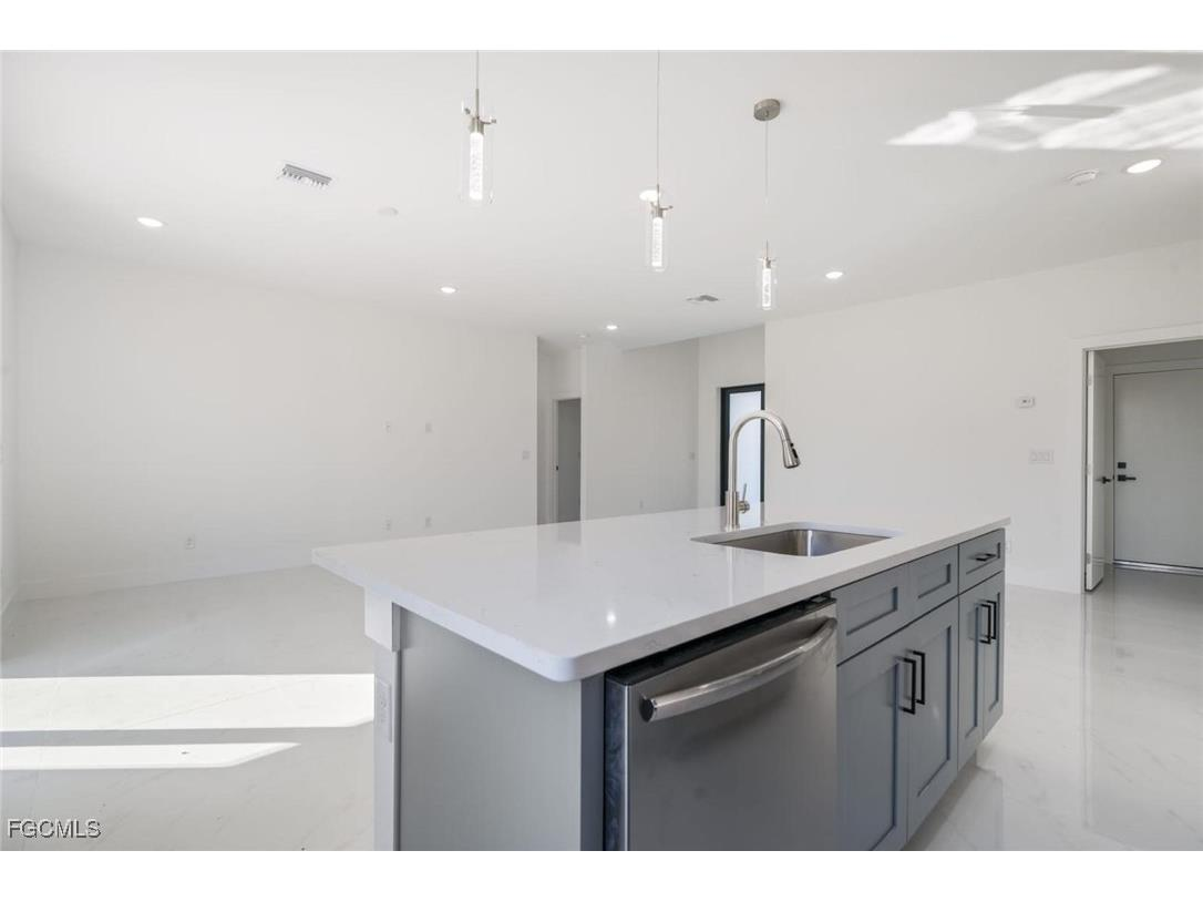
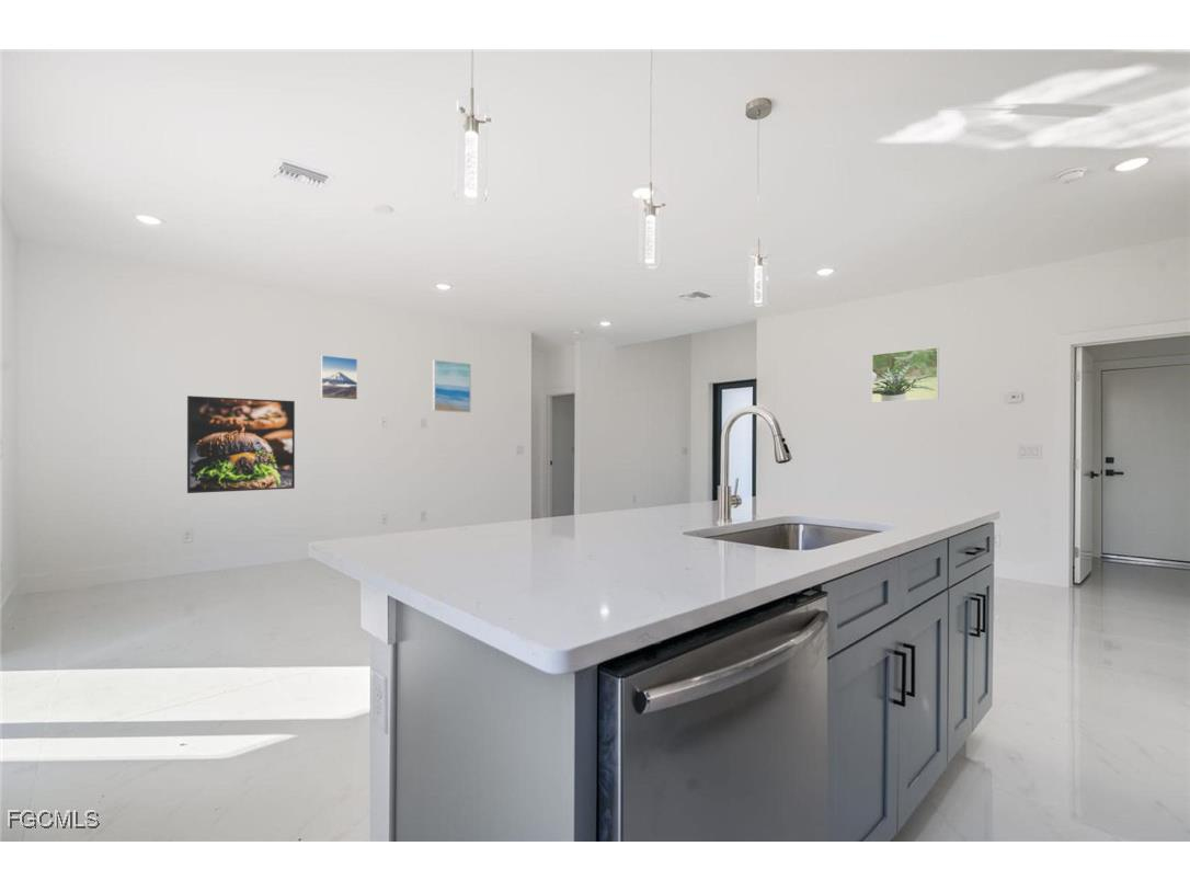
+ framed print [871,346,940,403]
+ wall art [432,358,472,413]
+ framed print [320,354,358,401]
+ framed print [186,394,296,494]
